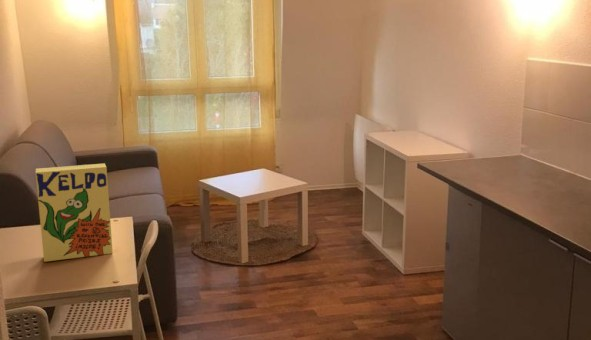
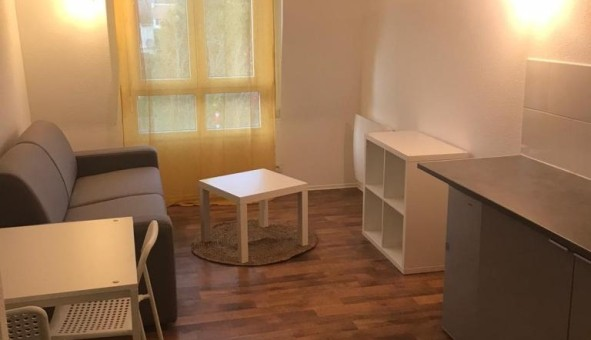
- cereal box [35,162,114,263]
